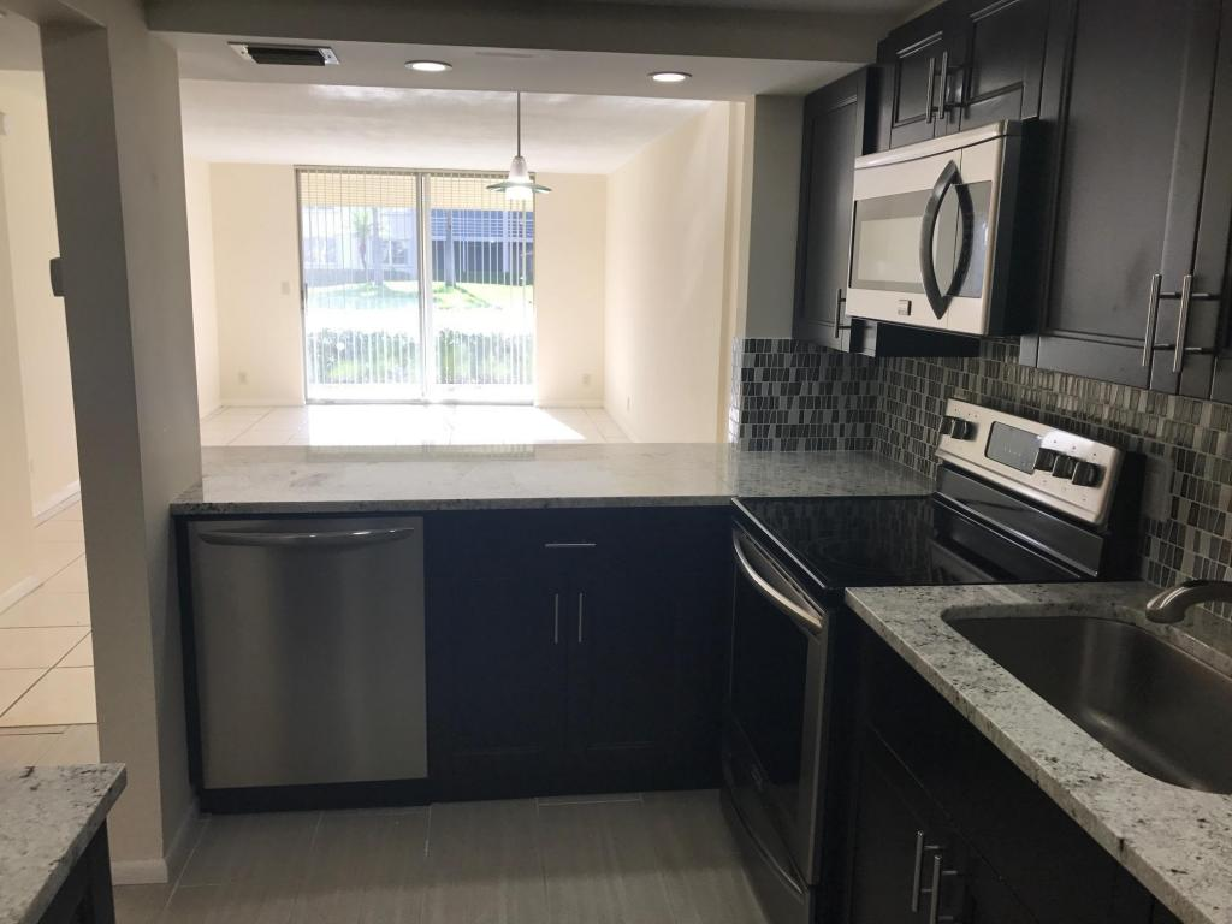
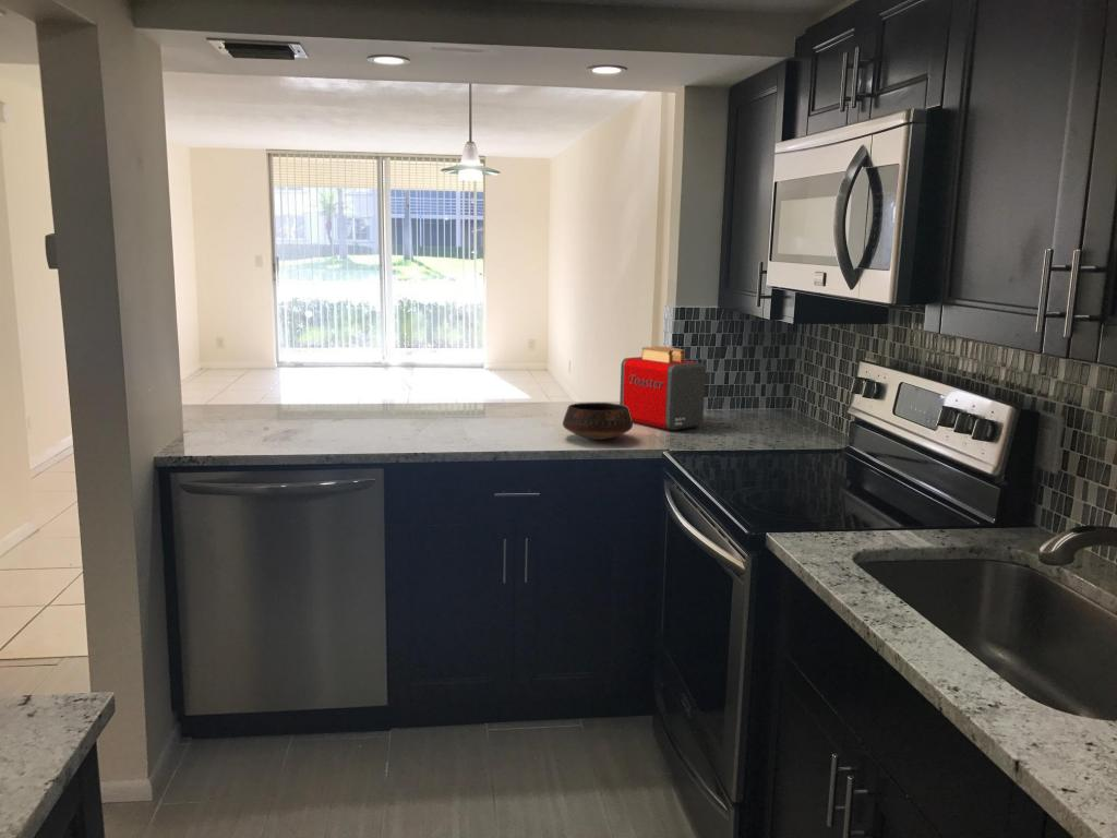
+ bowl [562,402,634,441]
+ toaster [618,346,707,431]
